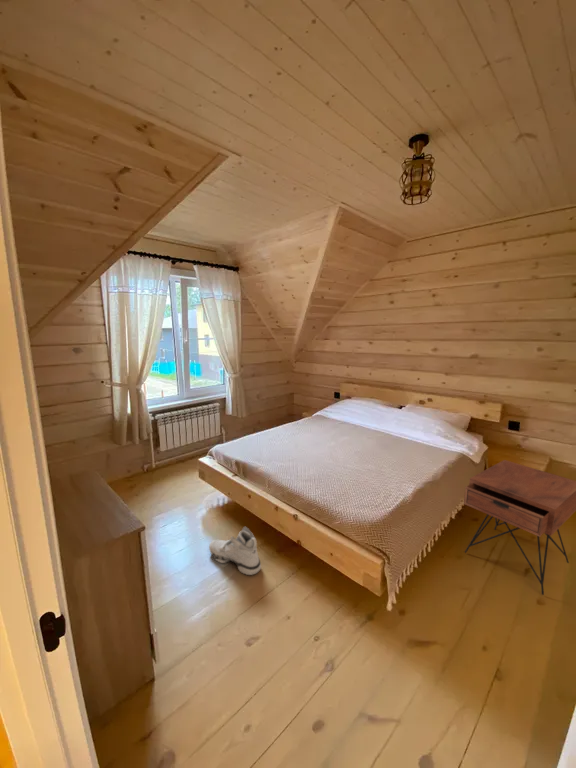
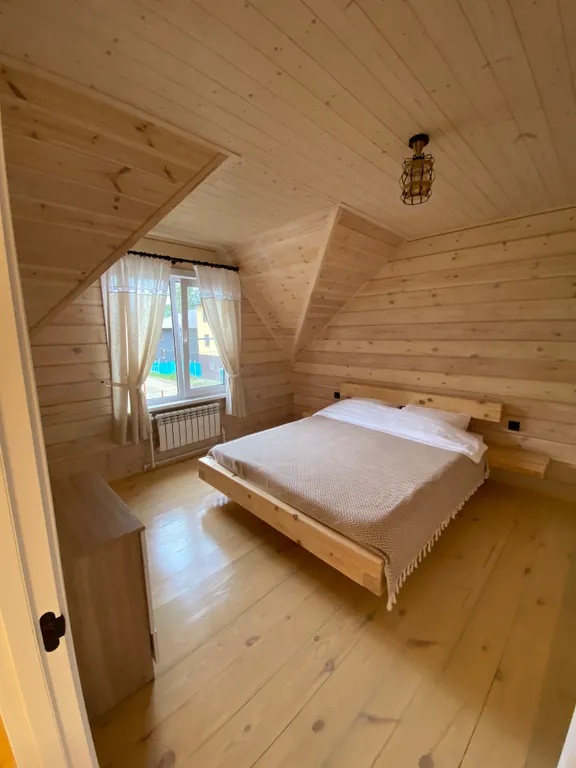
- sneaker [208,526,262,576]
- nightstand [463,459,576,596]
